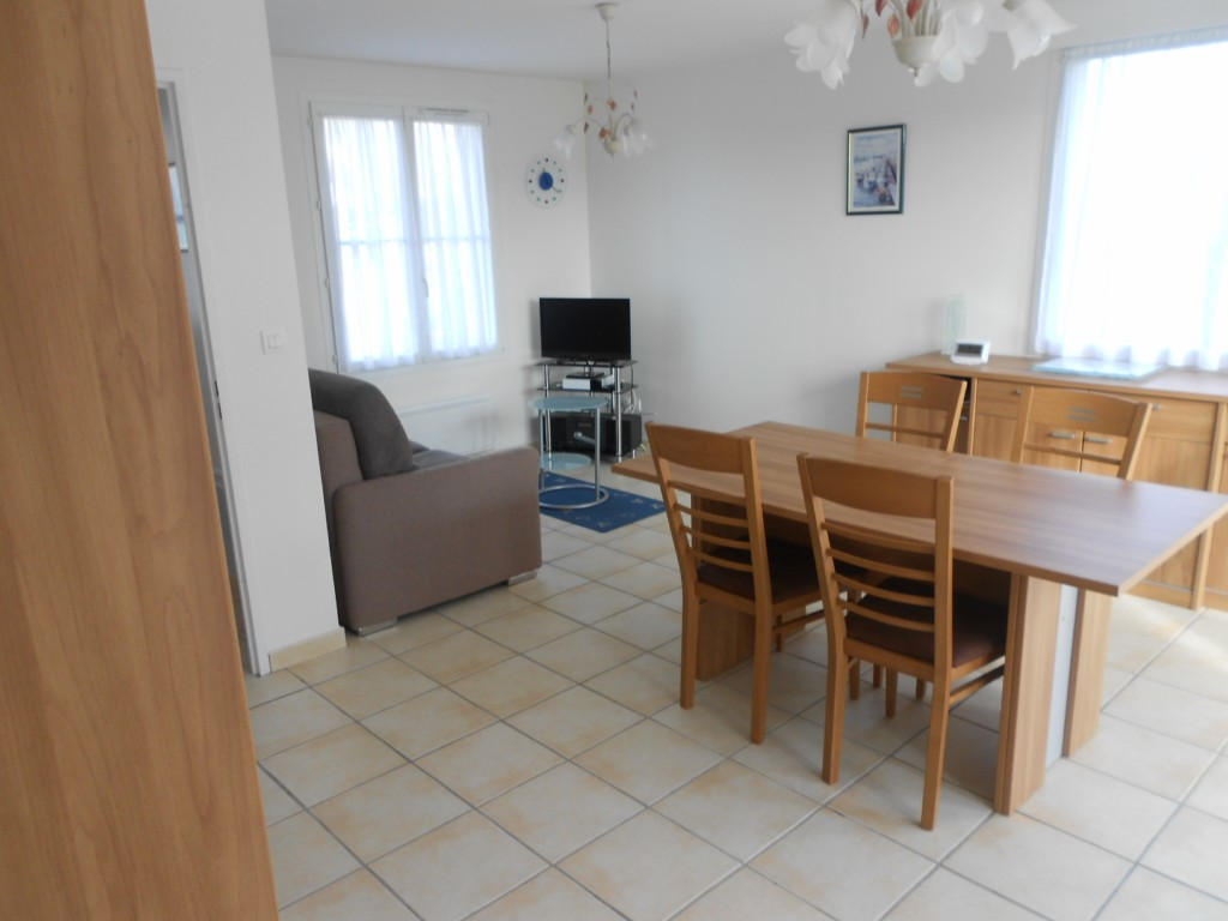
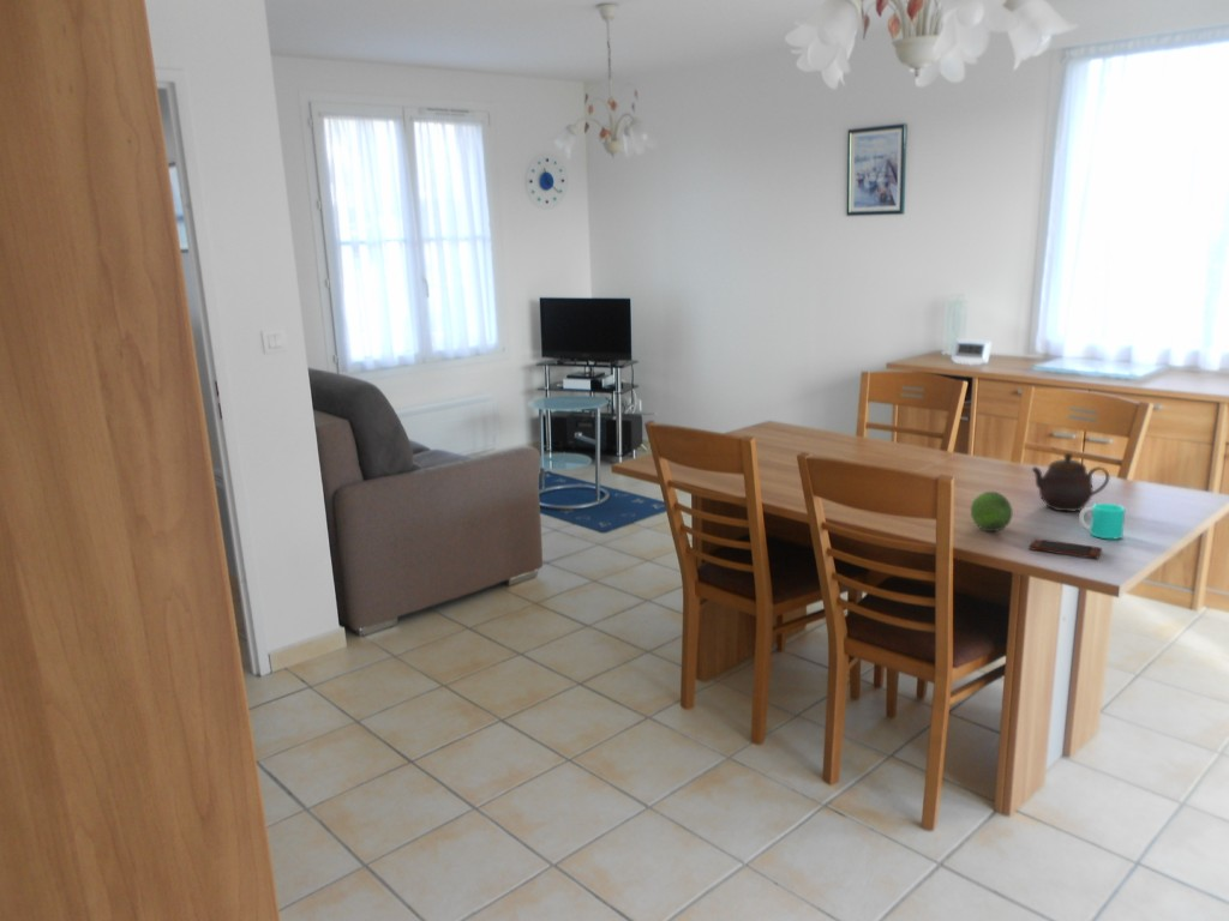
+ smartphone [1029,537,1103,560]
+ fruit [970,490,1014,532]
+ teapot [1031,452,1110,512]
+ cup [1078,502,1127,540]
